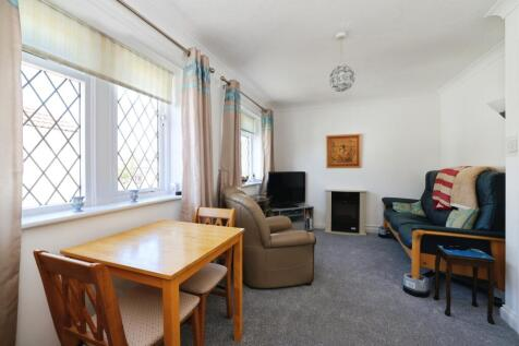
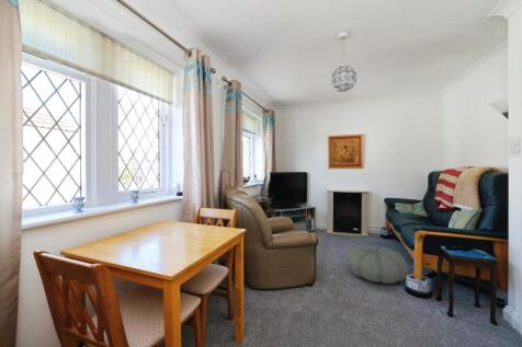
+ pouf [345,244,409,285]
